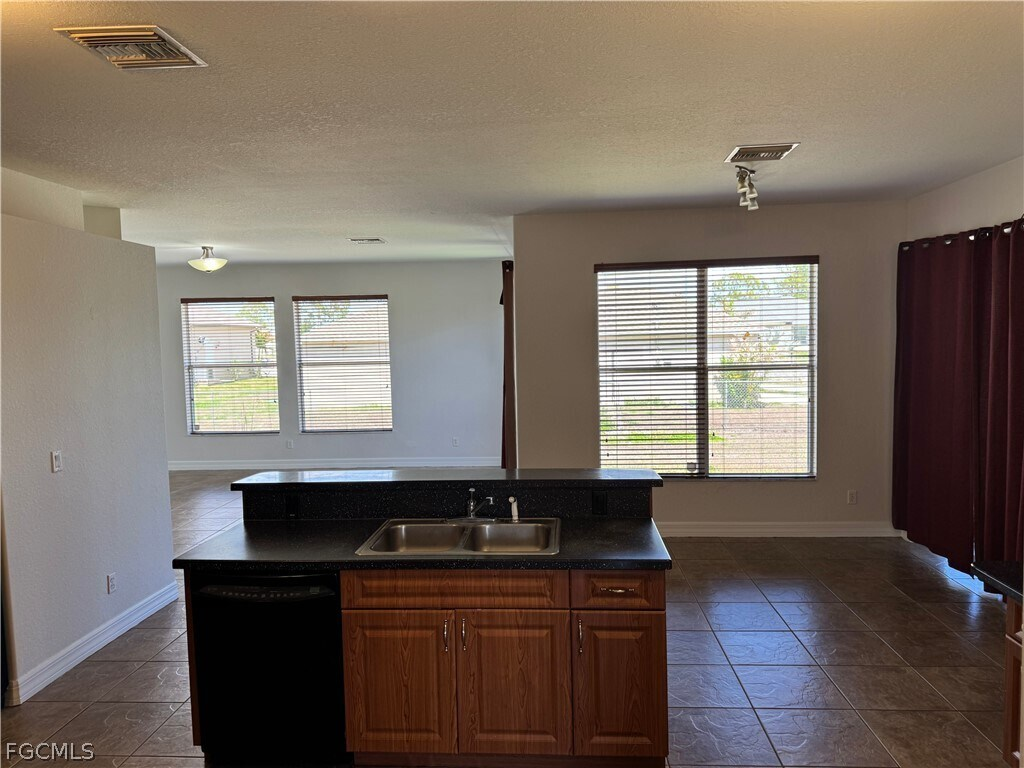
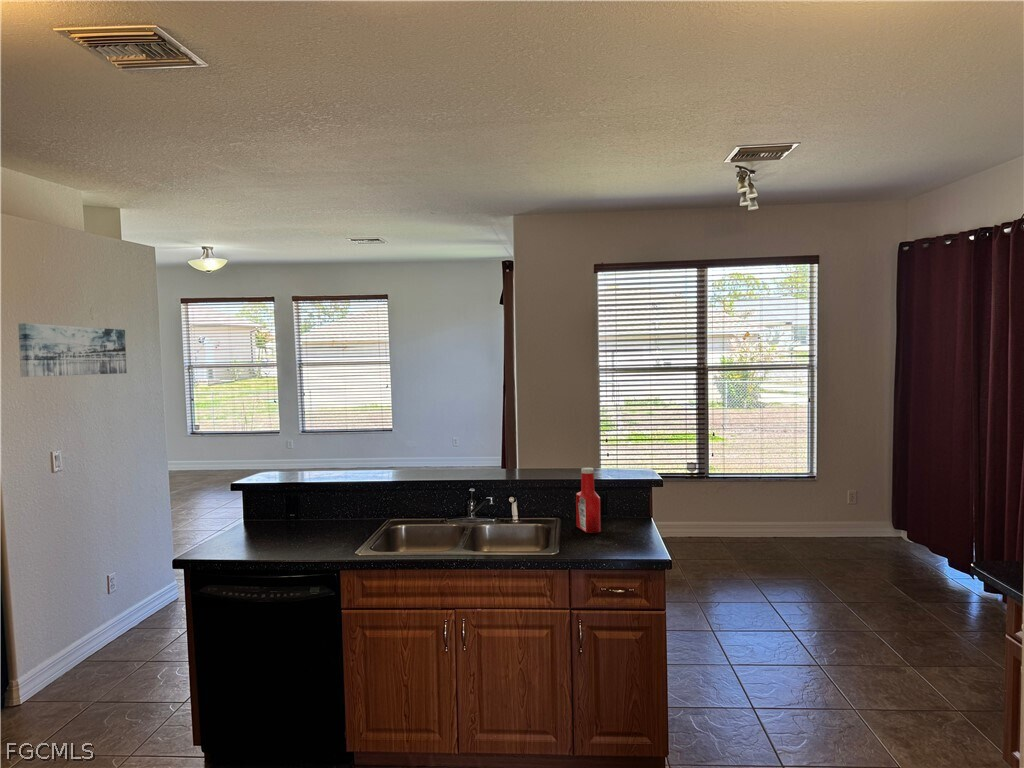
+ wall art [17,322,128,378]
+ soap bottle [575,467,602,534]
